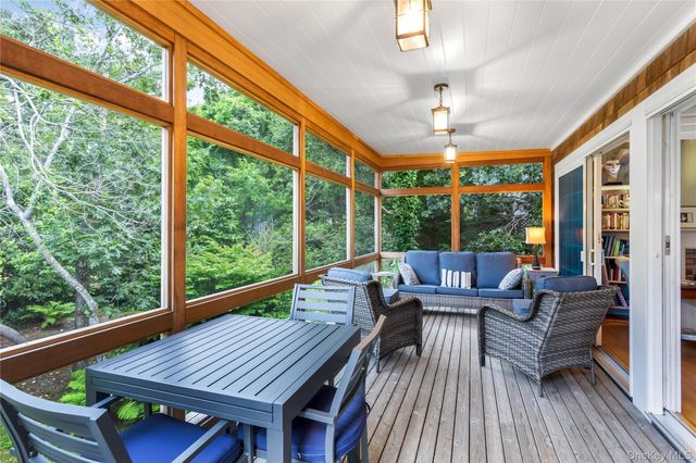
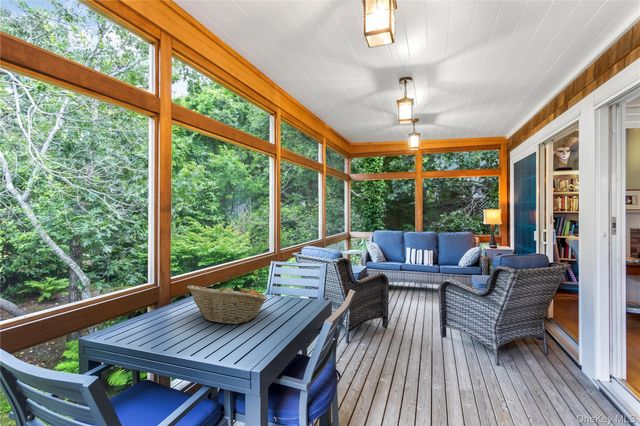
+ fruit basket [186,284,268,325]
